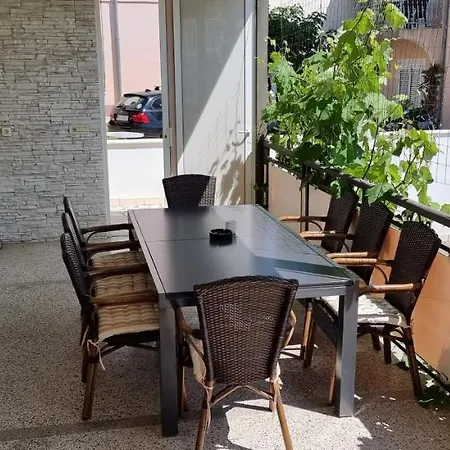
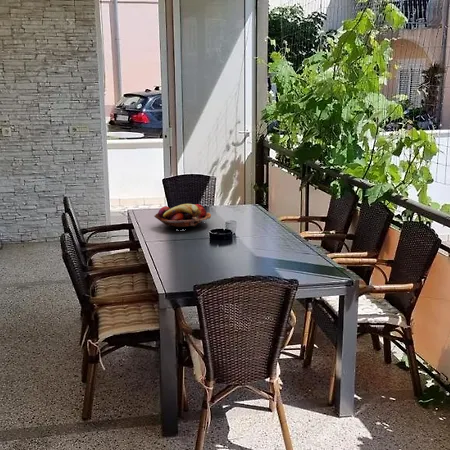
+ fruit basket [153,203,212,230]
